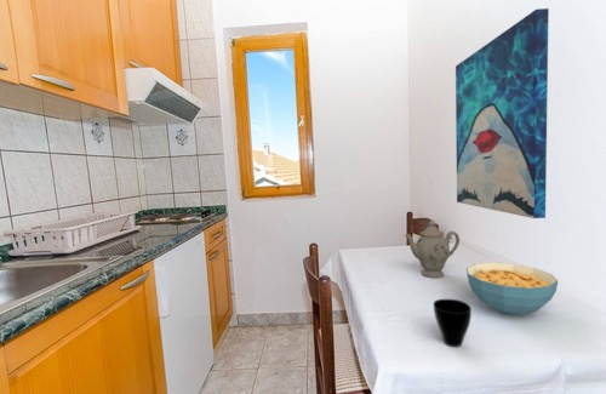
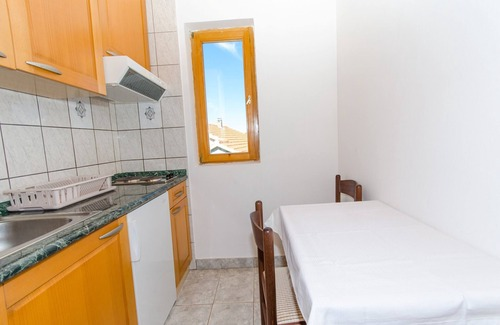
- wall art [454,7,550,219]
- cup [433,298,473,348]
- chinaware [404,218,461,279]
- cereal bowl [465,262,559,316]
